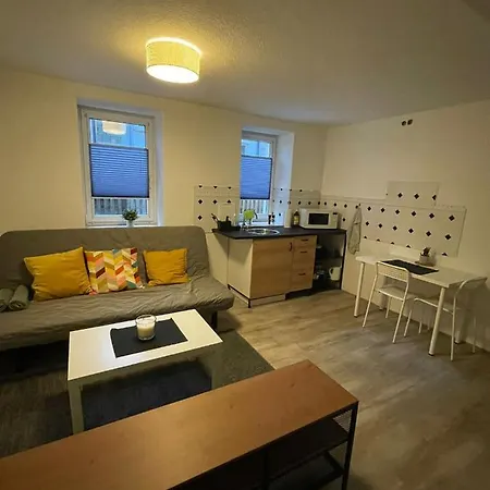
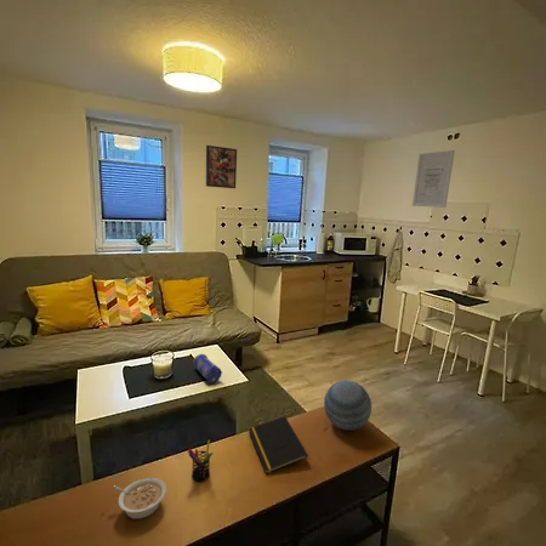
+ wall art [411,149,456,209]
+ decorative ball [323,380,372,432]
+ pen holder [187,439,214,483]
+ legume [112,477,167,521]
+ pencil case [192,353,223,385]
+ notepad [248,415,309,474]
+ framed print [205,144,238,189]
